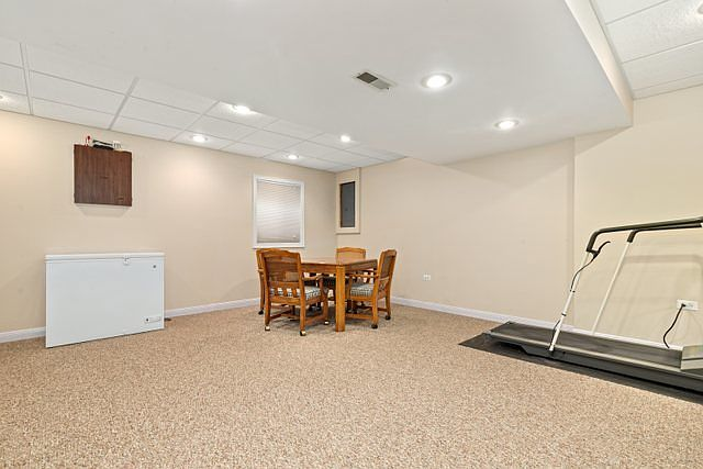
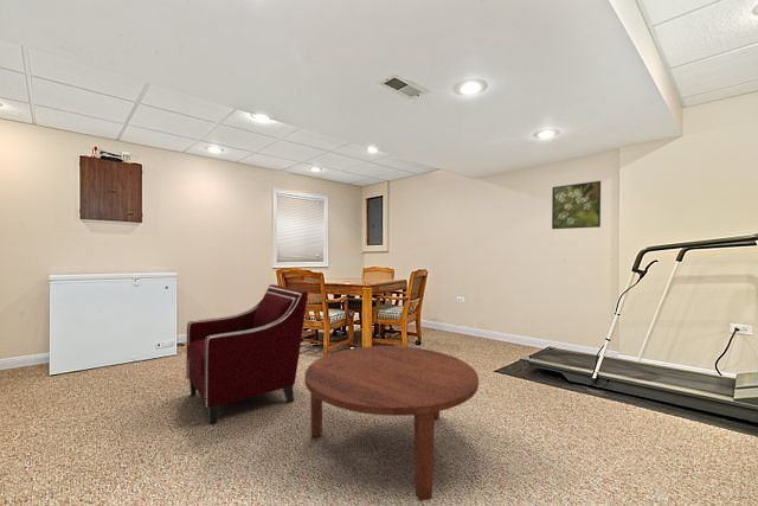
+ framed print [551,180,602,230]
+ armchair [185,283,309,425]
+ coffee table [303,345,480,502]
